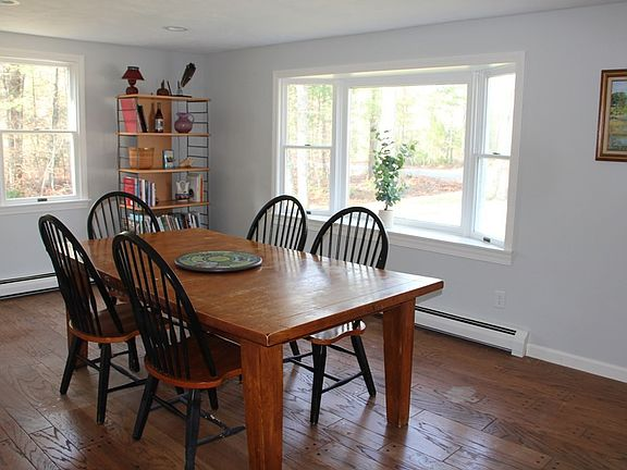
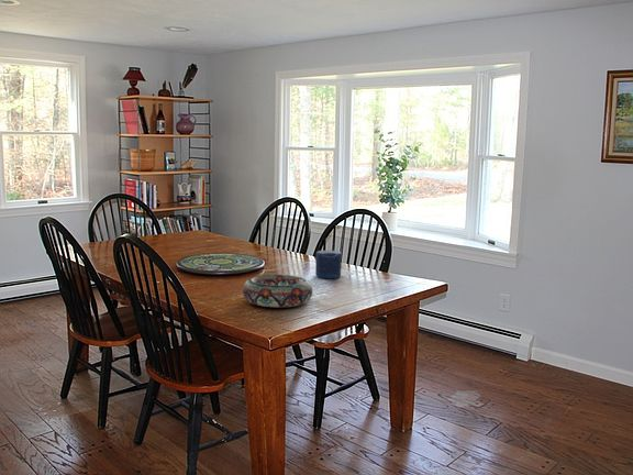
+ decorative bowl [242,274,313,309]
+ candle [314,250,342,279]
